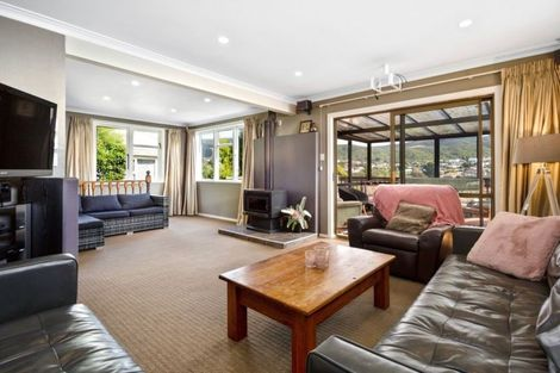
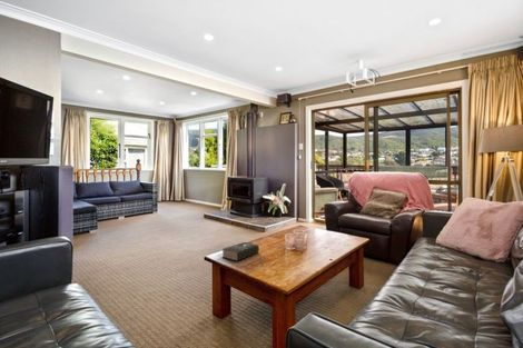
+ book [221,241,260,262]
